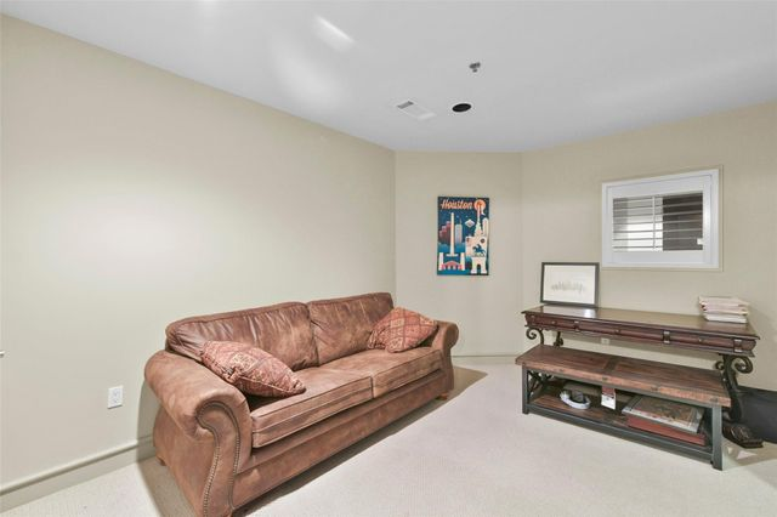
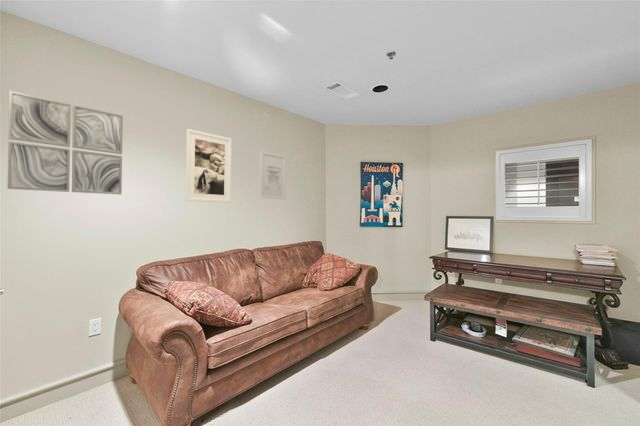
+ wall art [6,90,124,195]
+ wall art [259,150,287,200]
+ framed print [185,128,233,204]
